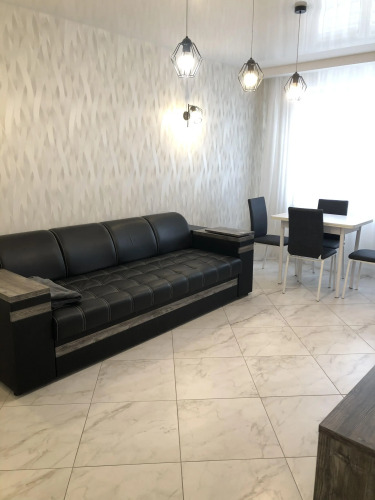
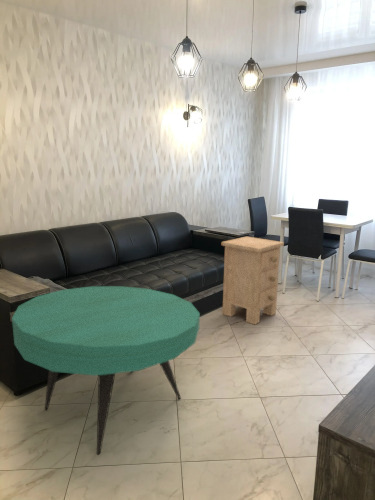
+ nightstand [221,236,285,326]
+ coffee table [11,285,201,456]
